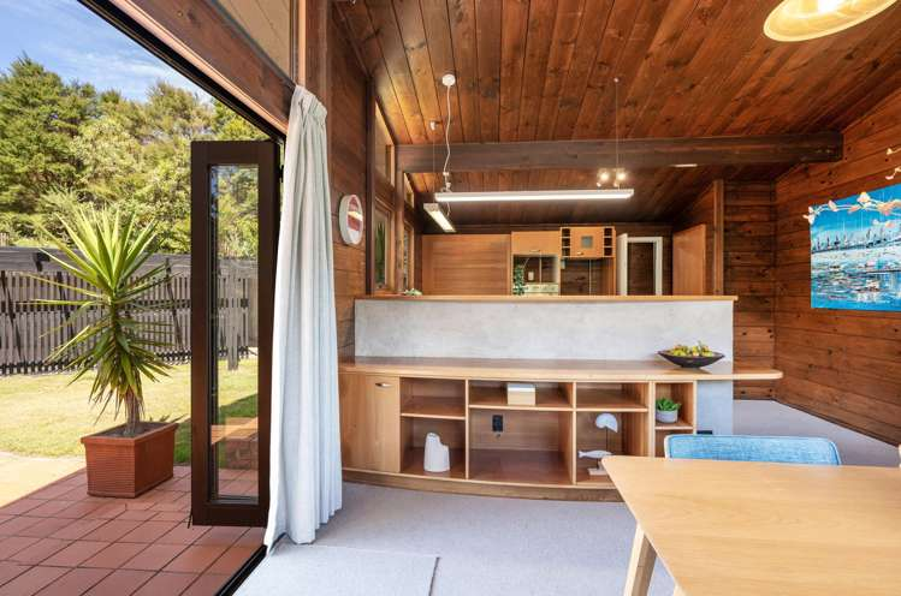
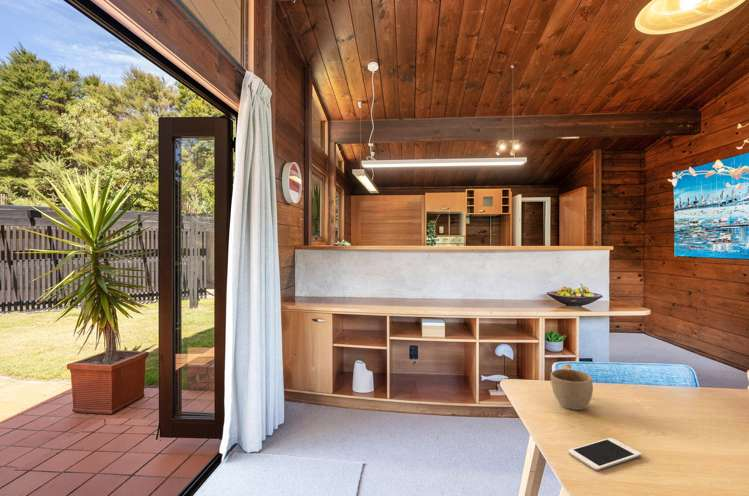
+ cell phone [567,437,642,472]
+ cup [550,363,594,411]
